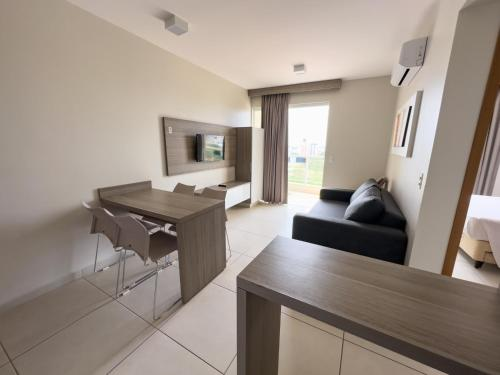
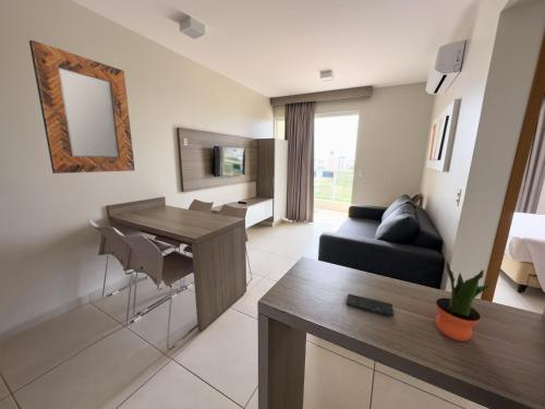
+ home mirror [28,39,135,175]
+ smartphone [346,293,395,317]
+ potted plant [435,258,495,342]
